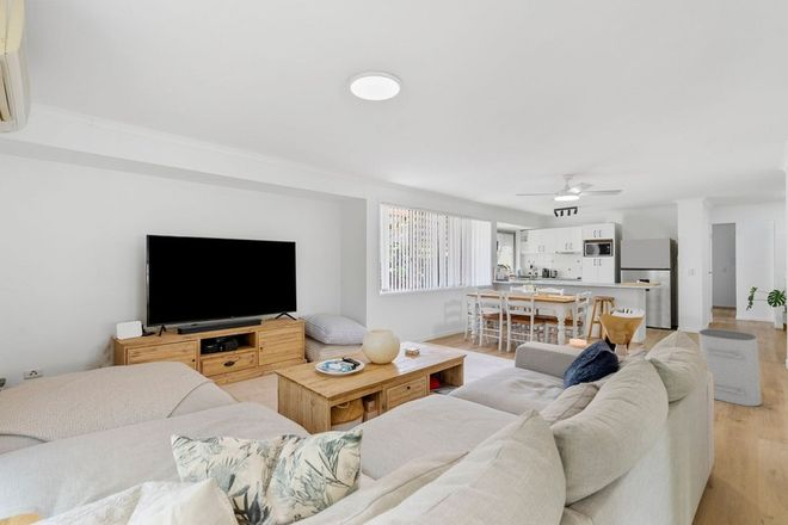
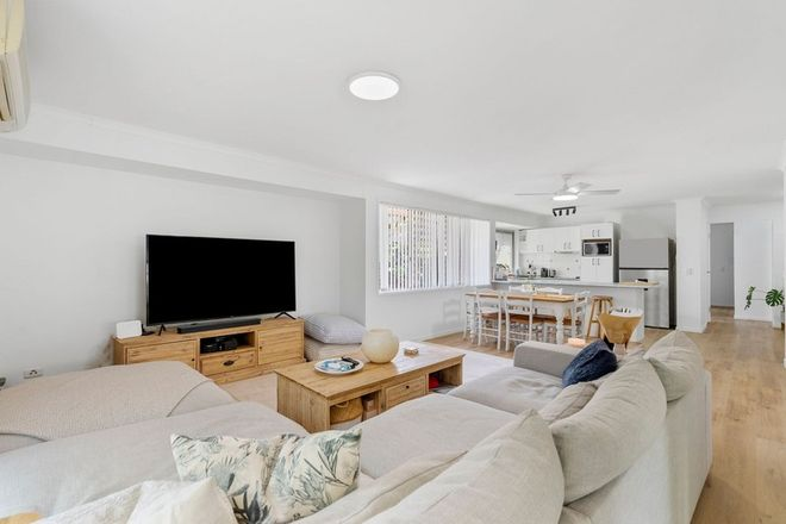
- water heater [697,328,763,407]
